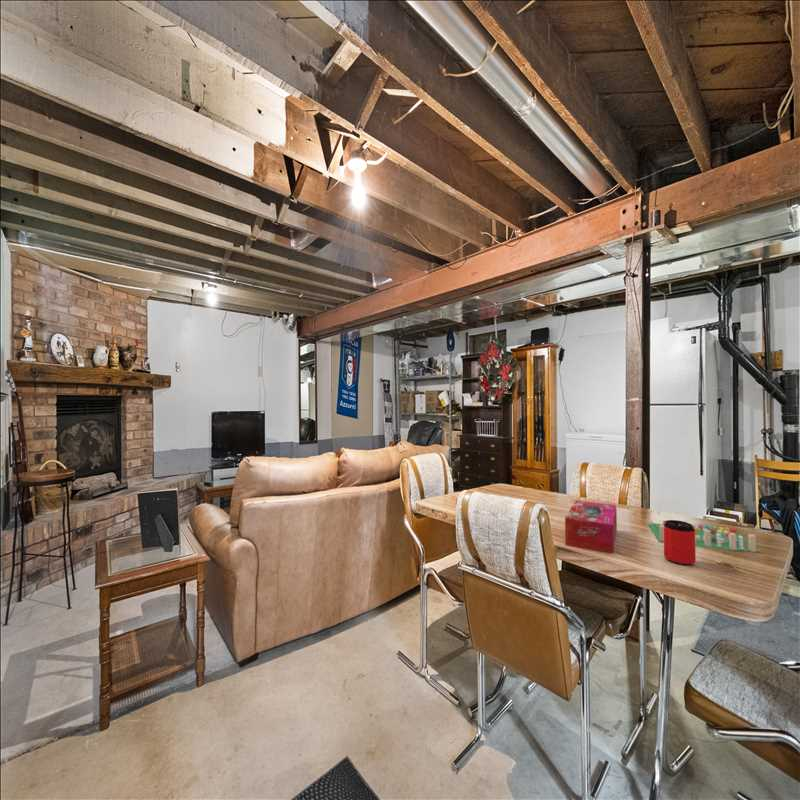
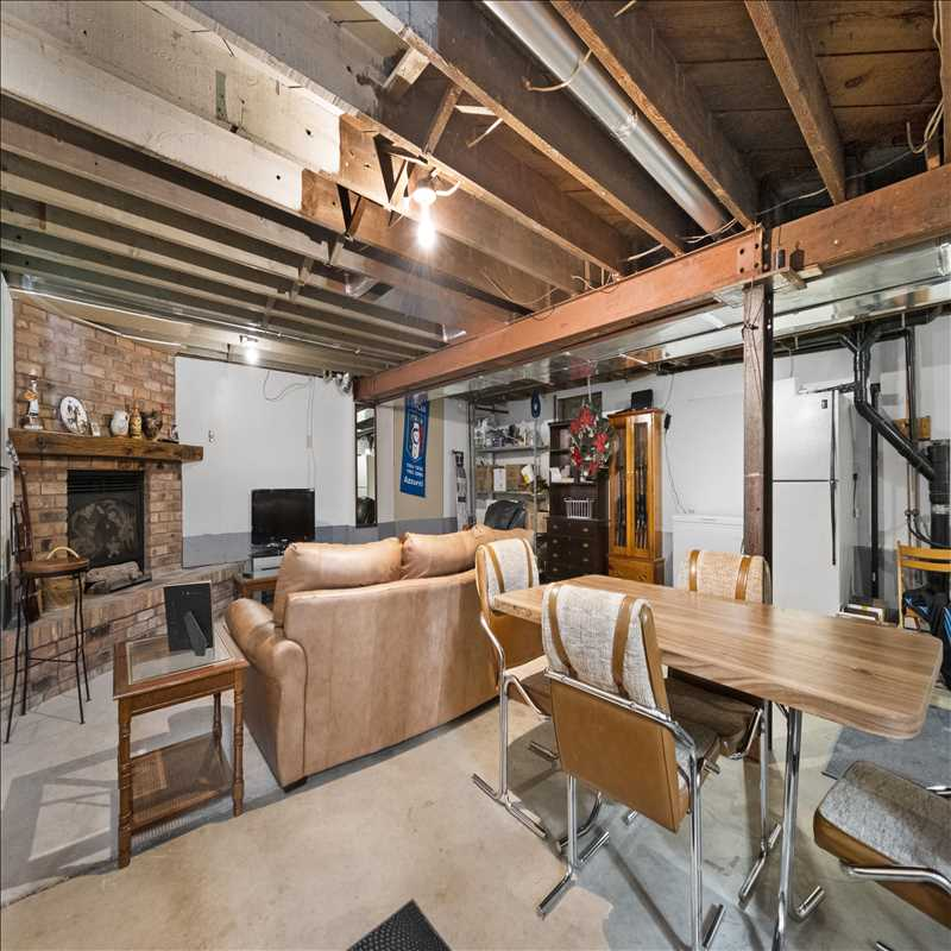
- can [663,519,696,566]
- tissue box [564,499,618,554]
- board game [647,519,761,553]
